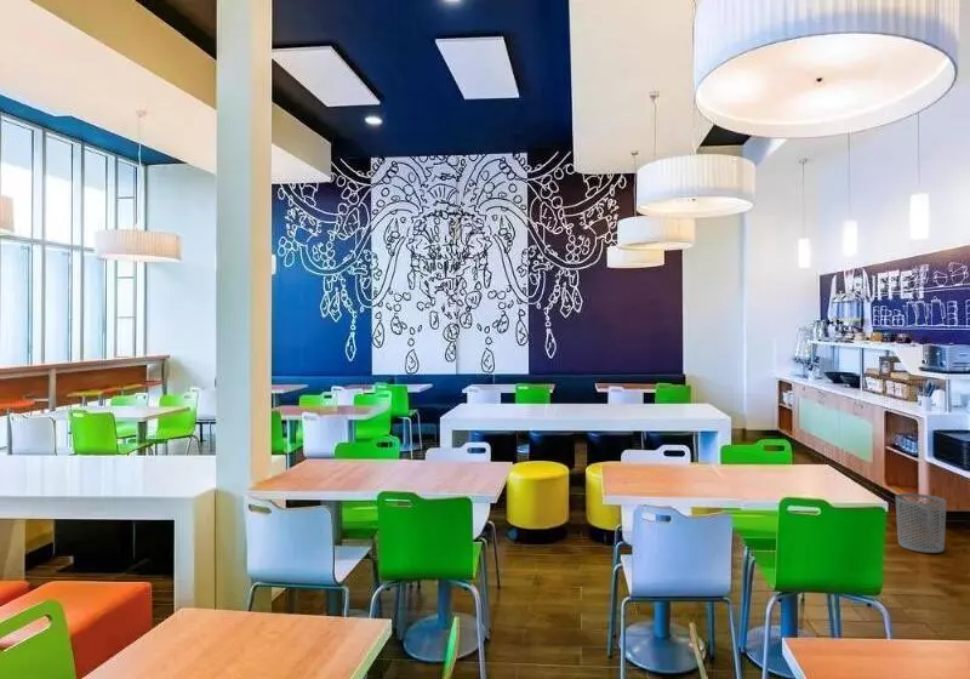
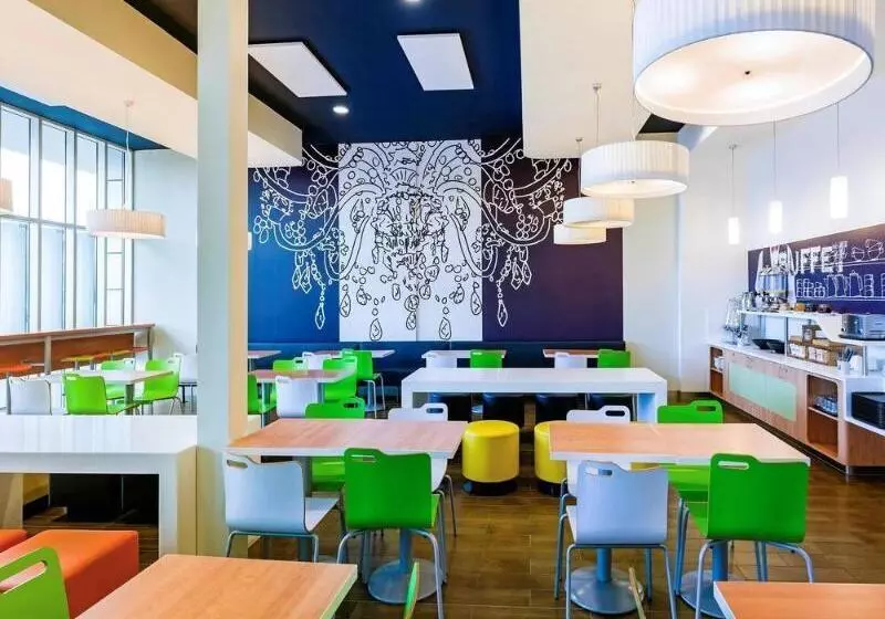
- waste bin [895,492,947,554]
